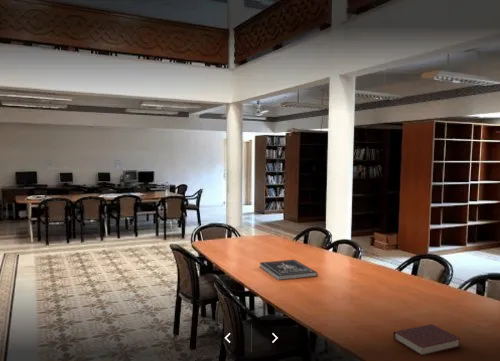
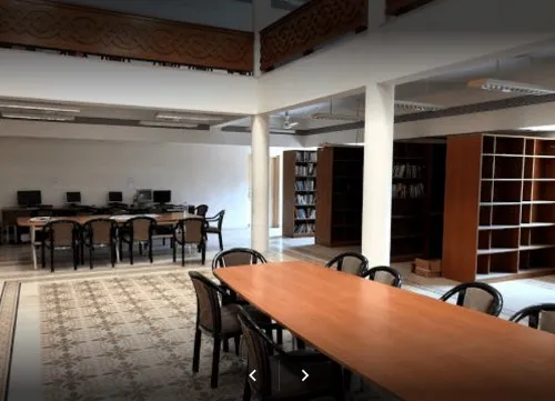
- book [392,323,461,357]
- book [259,259,319,281]
